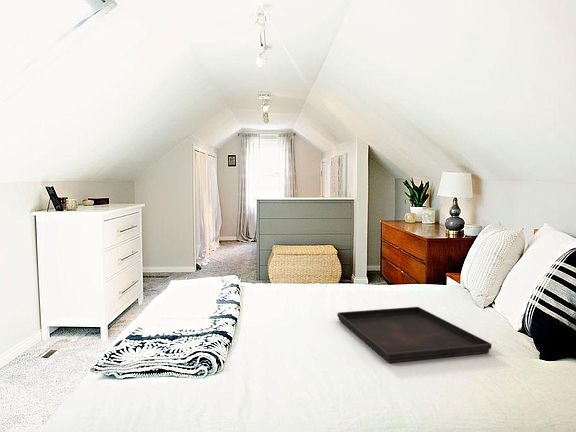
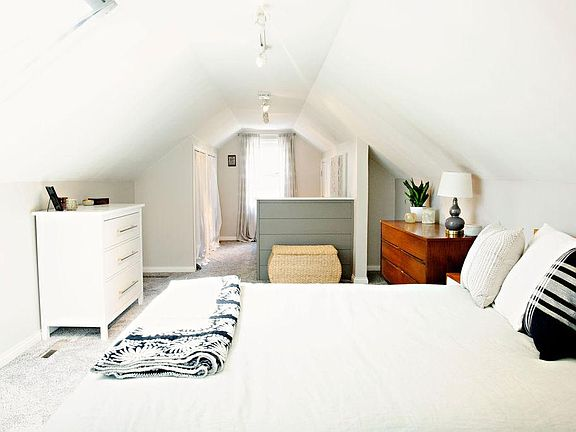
- serving tray [336,306,493,364]
